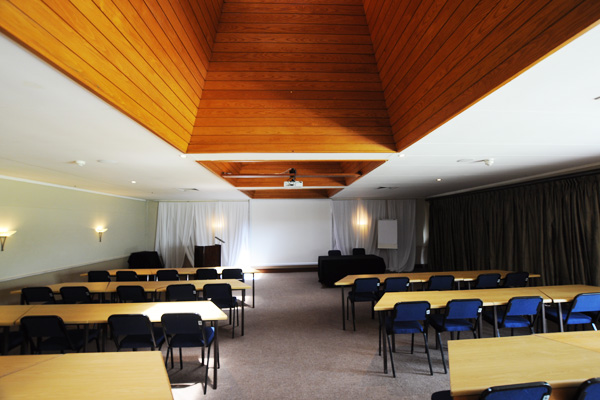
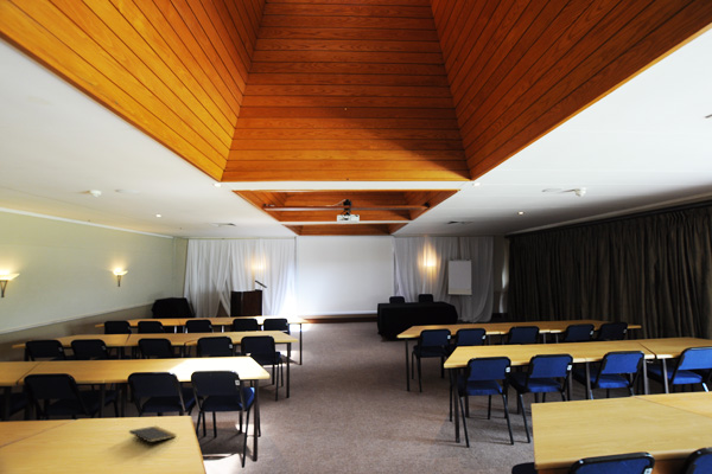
+ notepad [128,425,177,449]
